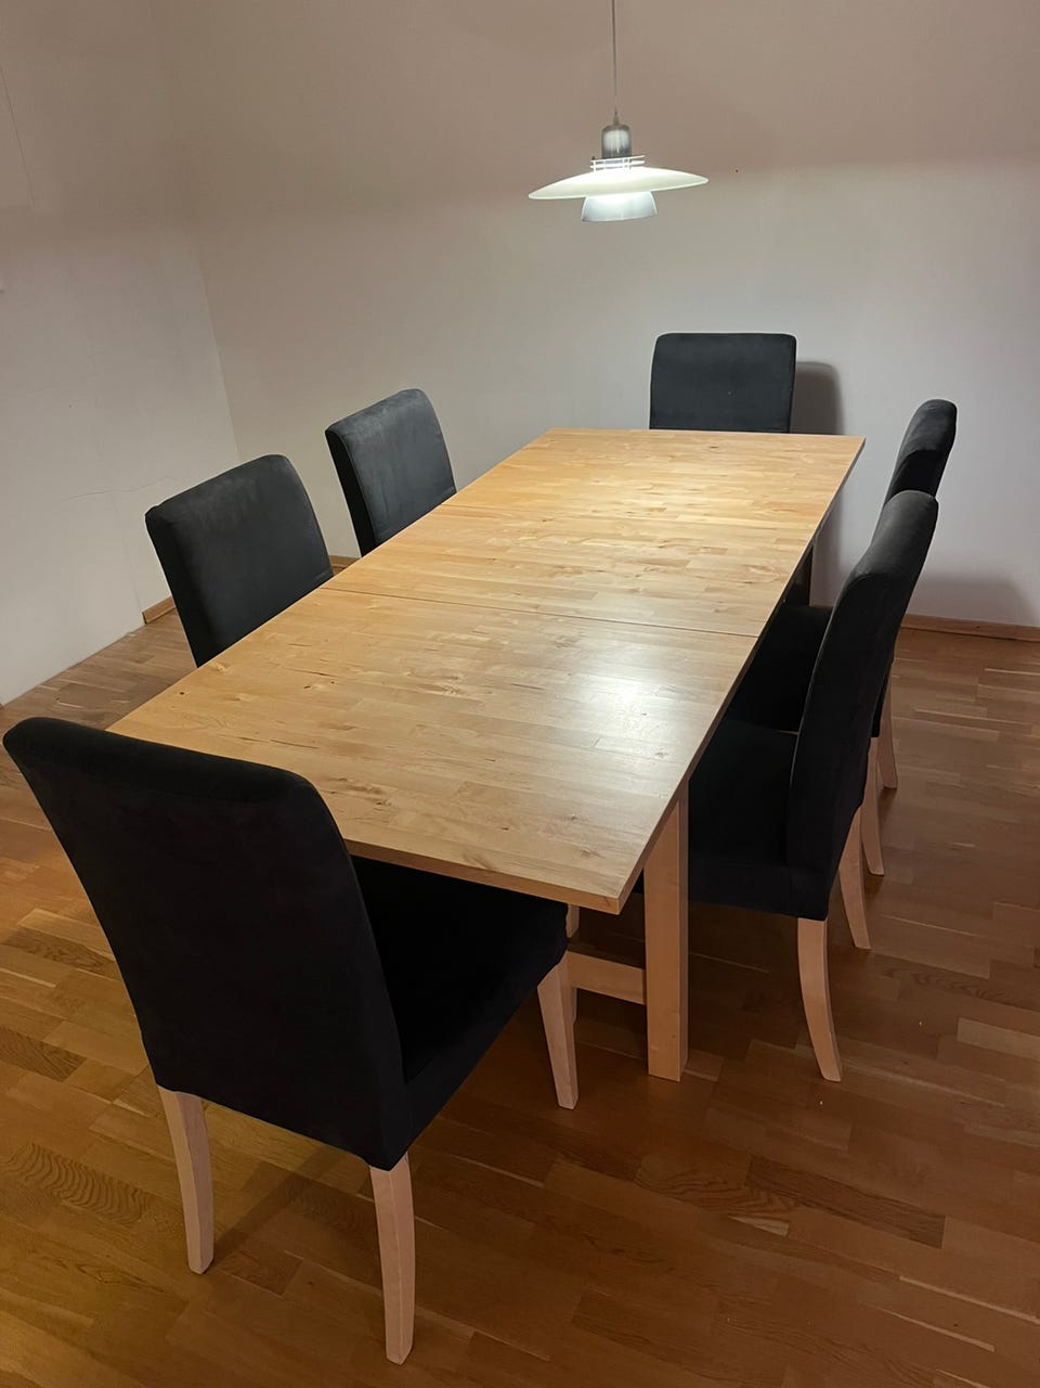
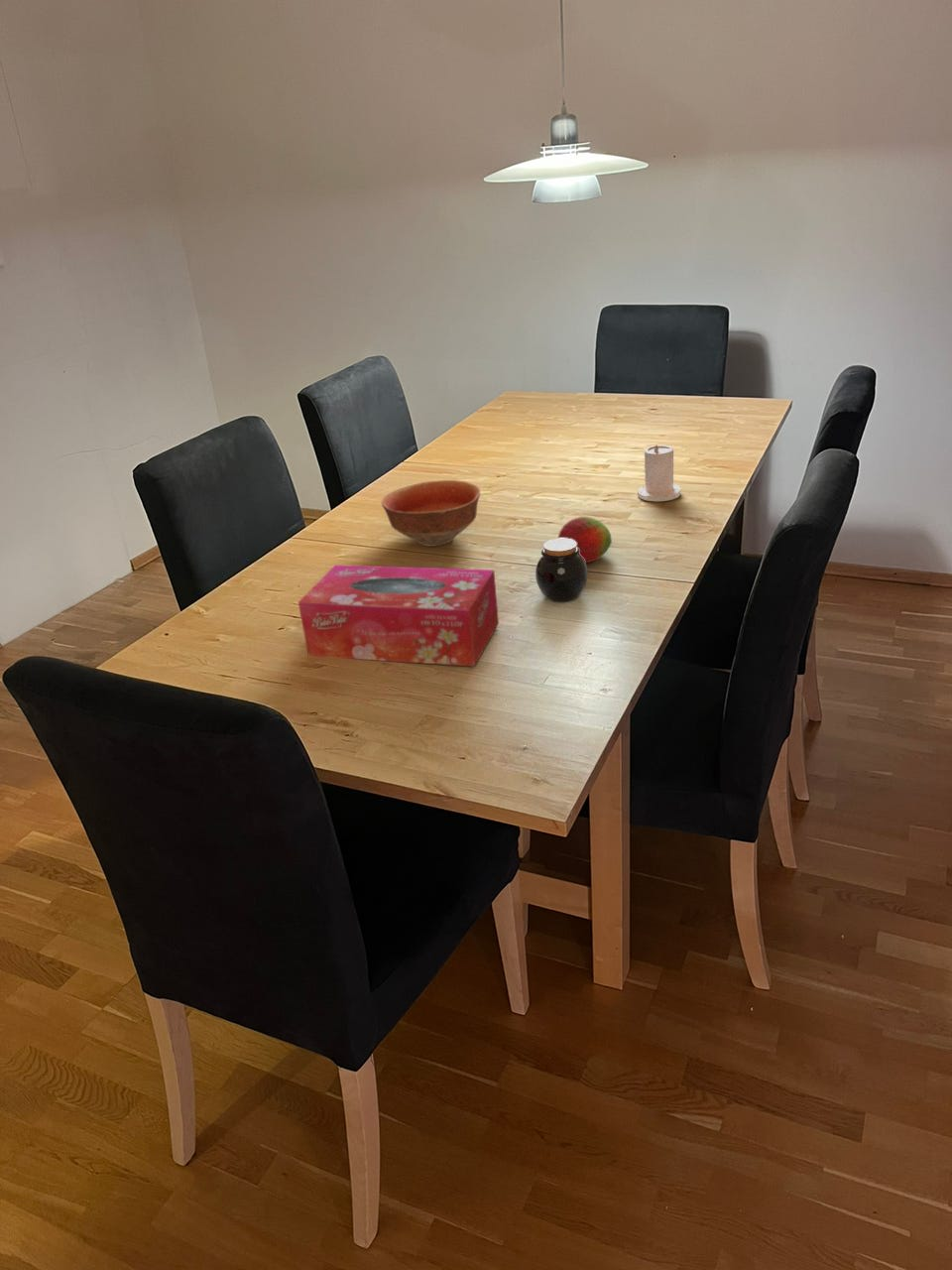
+ candle [637,445,681,502]
+ jar [535,538,589,603]
+ fruit [556,516,613,564]
+ tissue box [297,564,500,667]
+ bowl [381,479,481,548]
